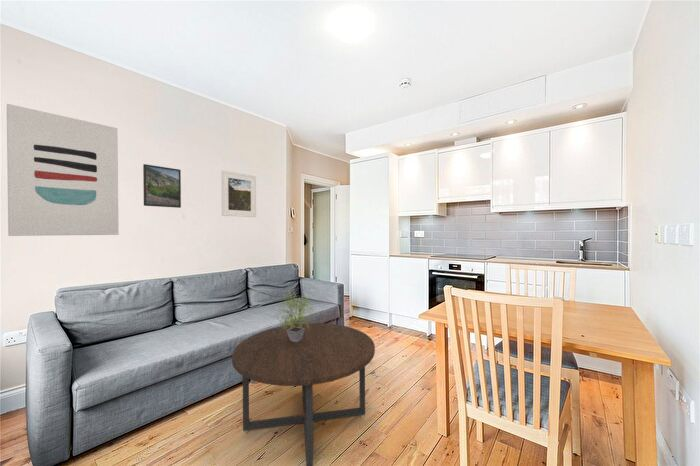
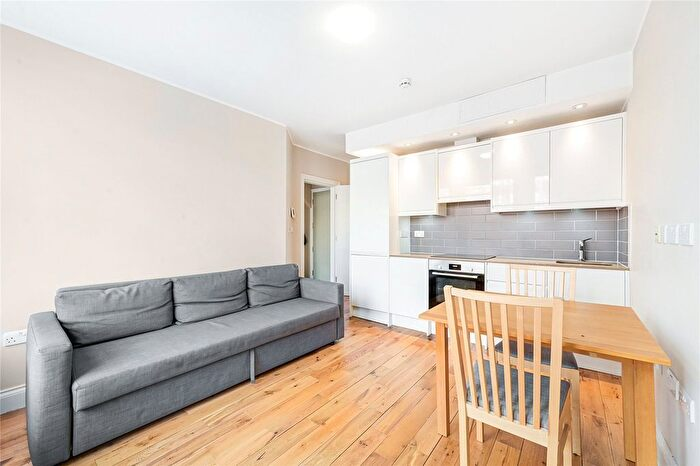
- wall art [6,103,120,237]
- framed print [221,170,257,218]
- potted plant [272,289,318,342]
- coffee table [231,322,376,466]
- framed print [142,163,182,209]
